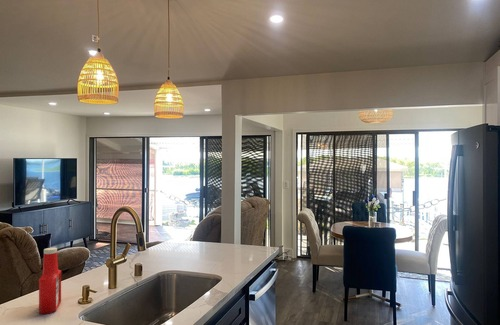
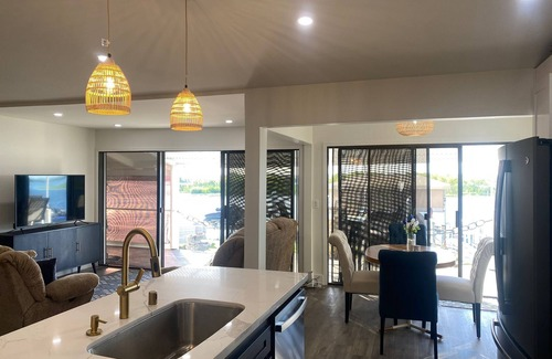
- soap bottle [38,247,62,315]
